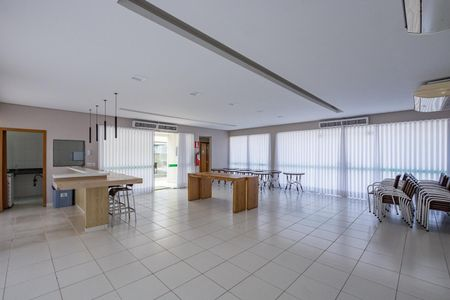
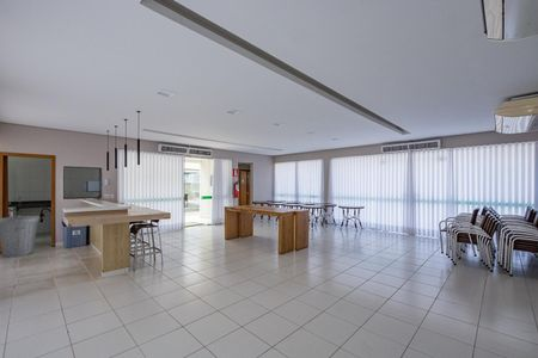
+ trash can [0,214,41,258]
